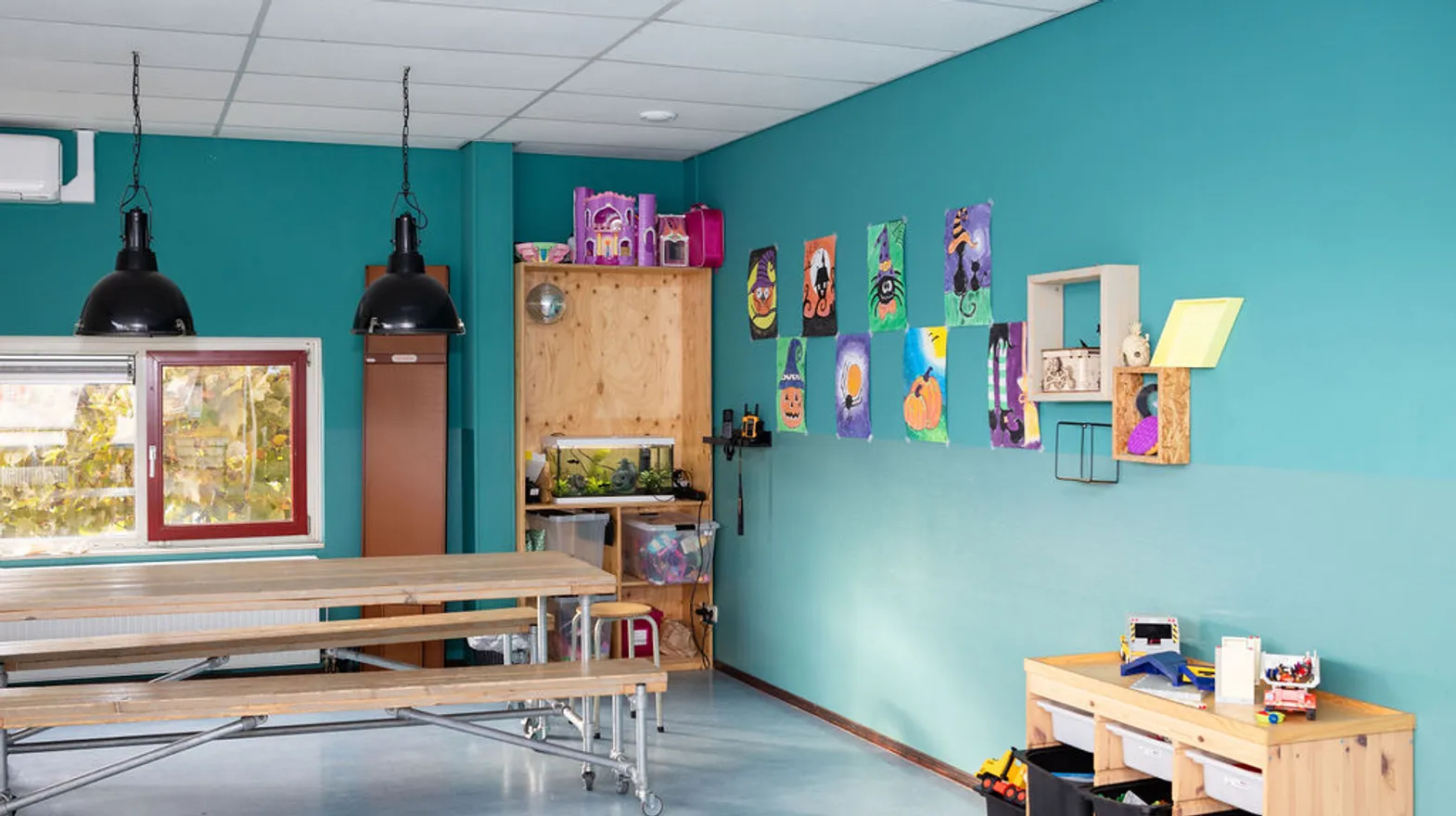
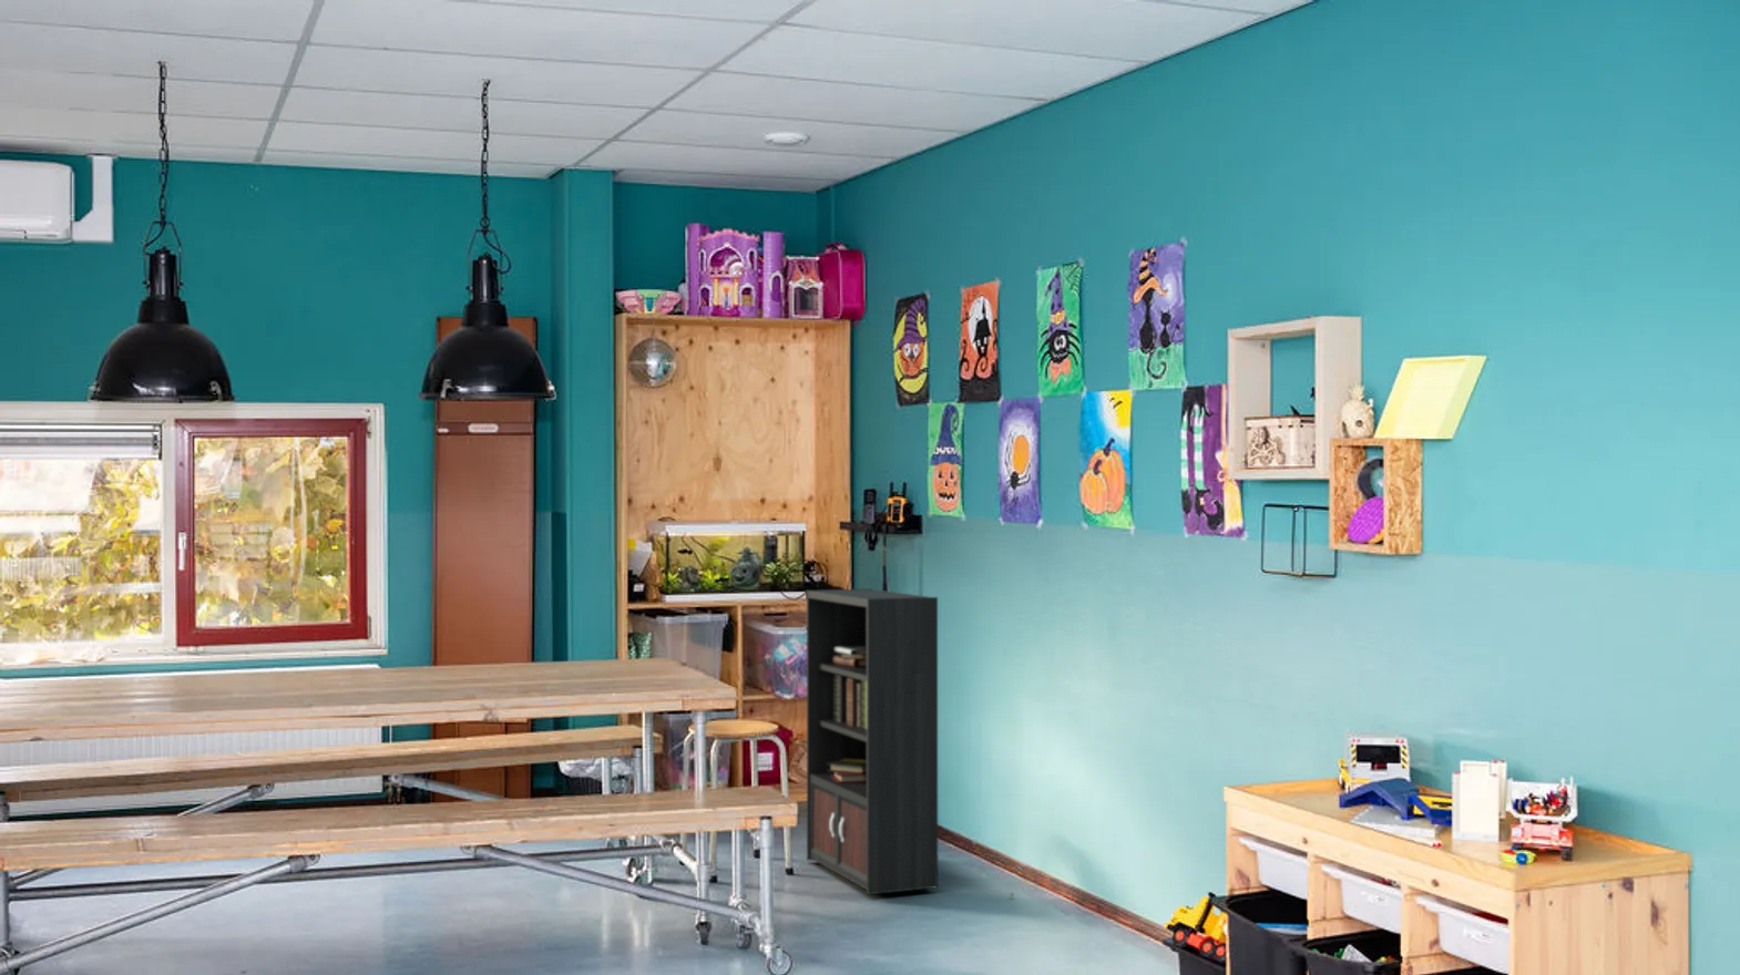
+ bookcase [805,587,1015,899]
